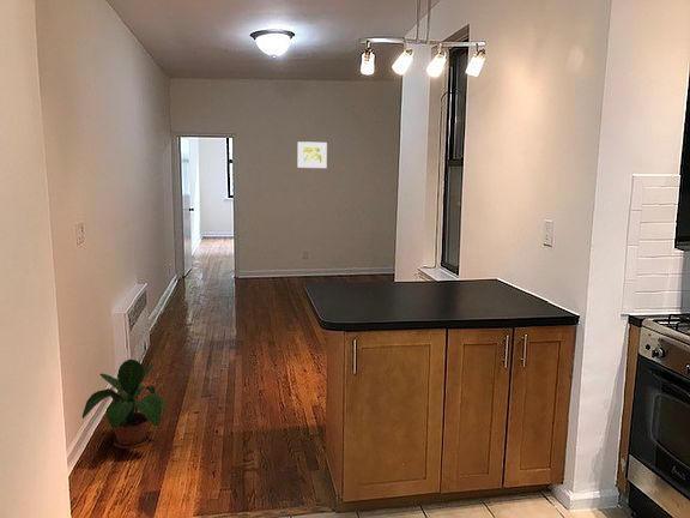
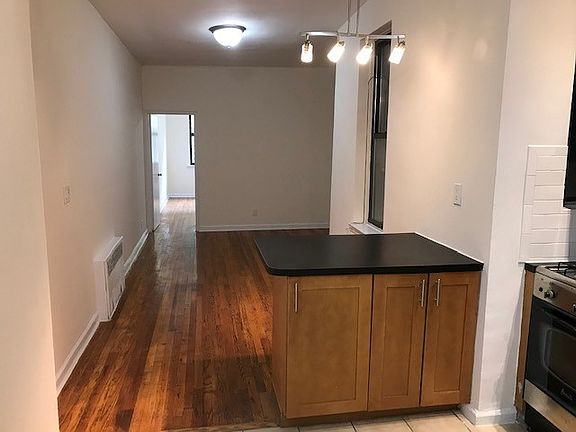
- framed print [297,140,328,169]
- potted plant [81,359,169,450]
